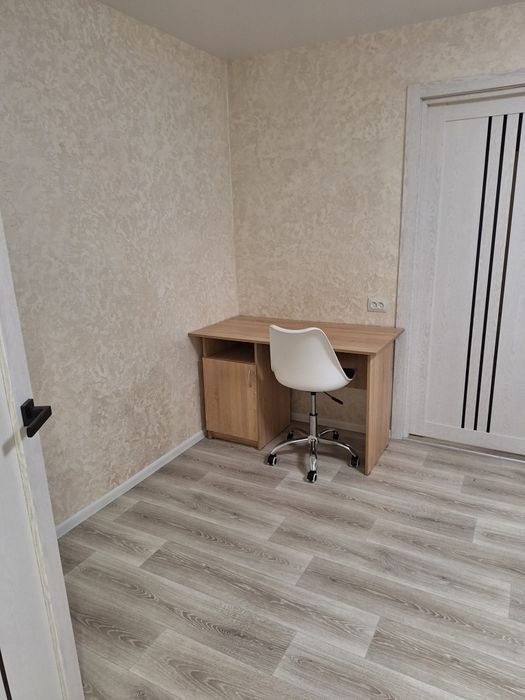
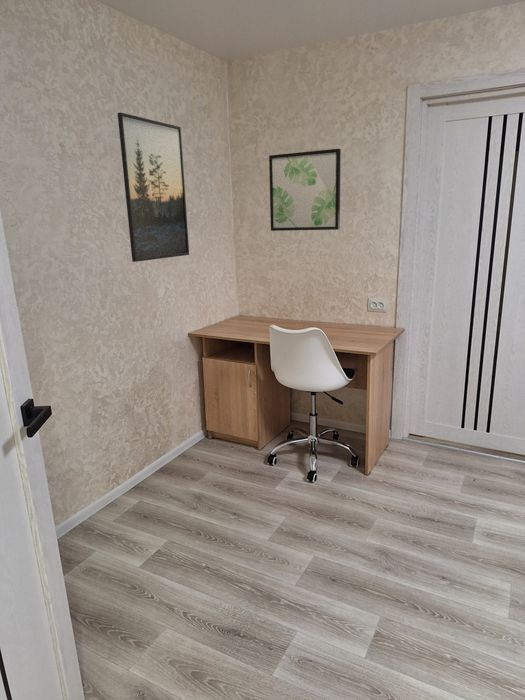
+ wall art [268,148,342,232]
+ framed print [116,111,190,263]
